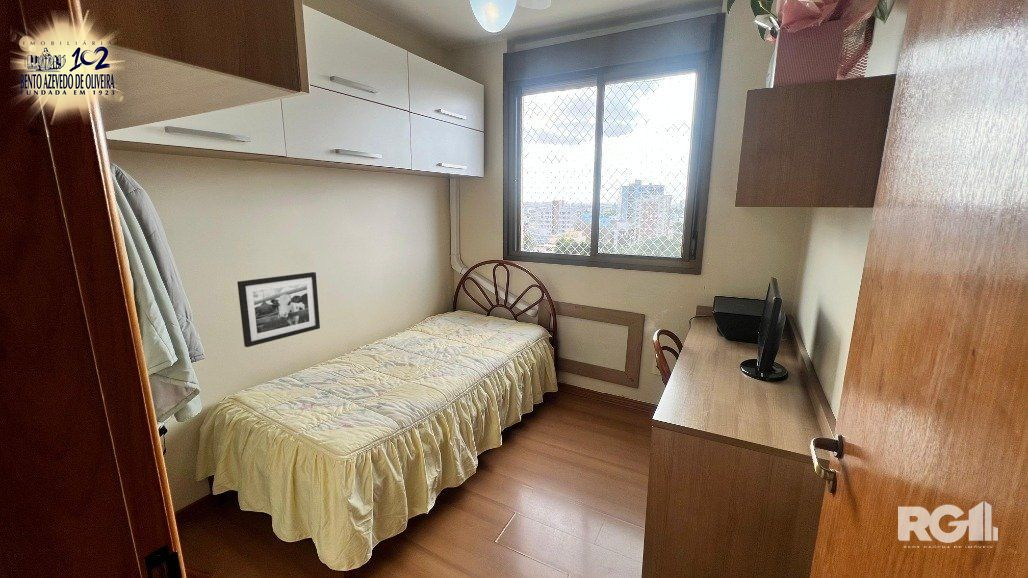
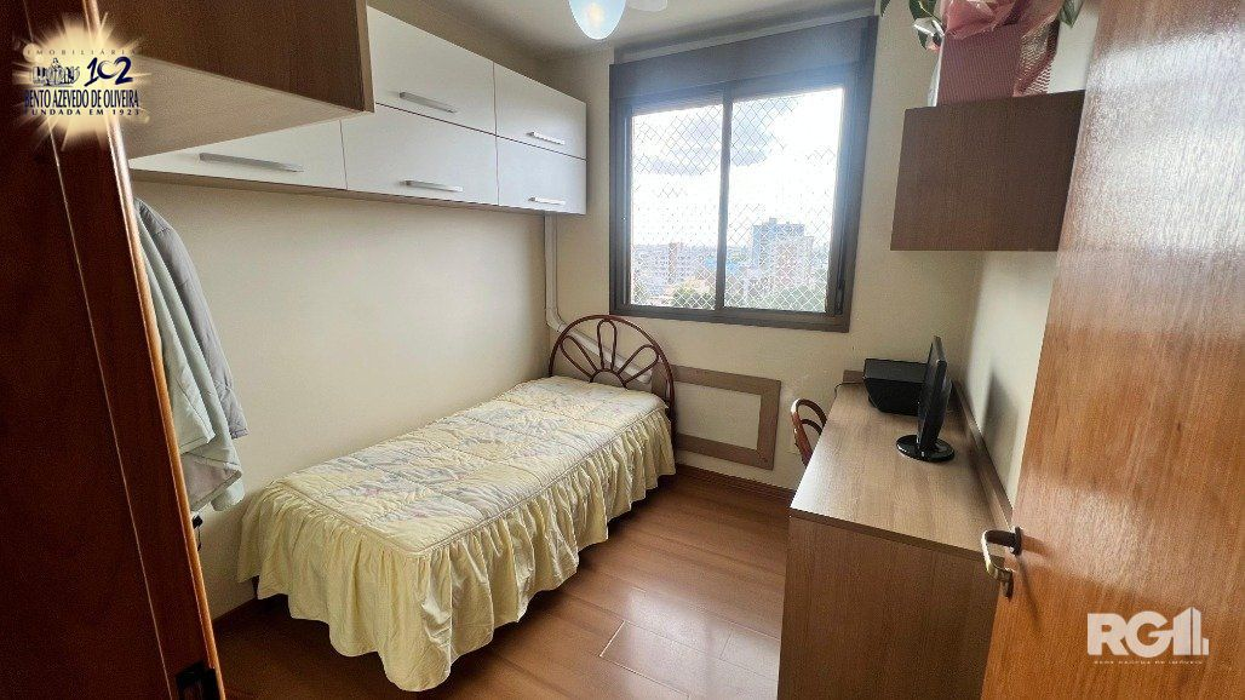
- picture frame [236,271,321,348]
